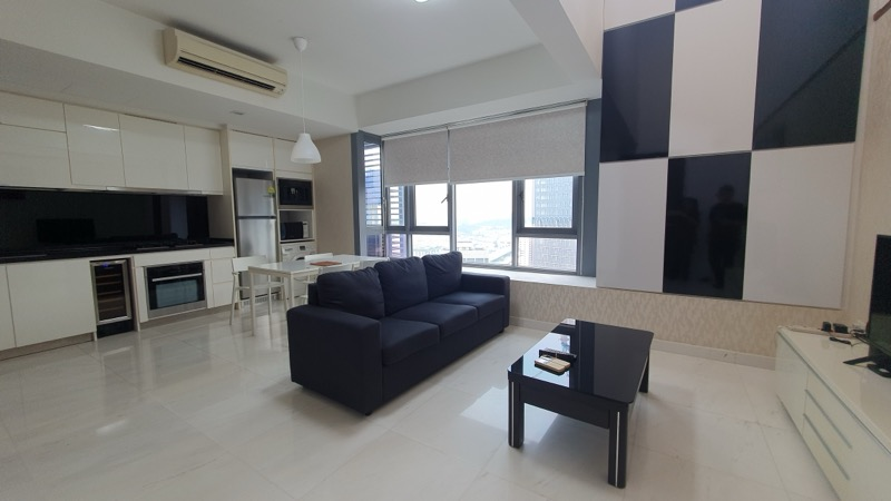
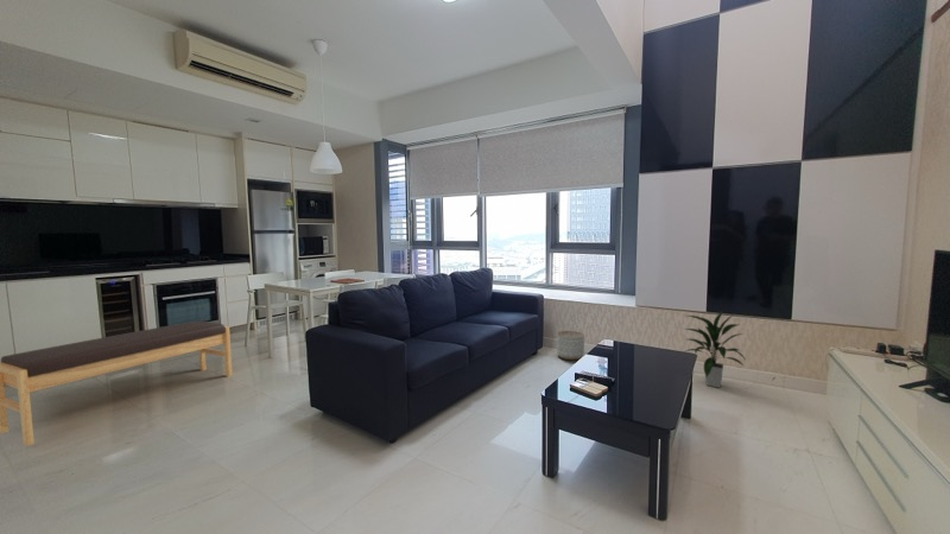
+ indoor plant [684,310,746,389]
+ planter [556,330,585,361]
+ bench [0,320,233,447]
